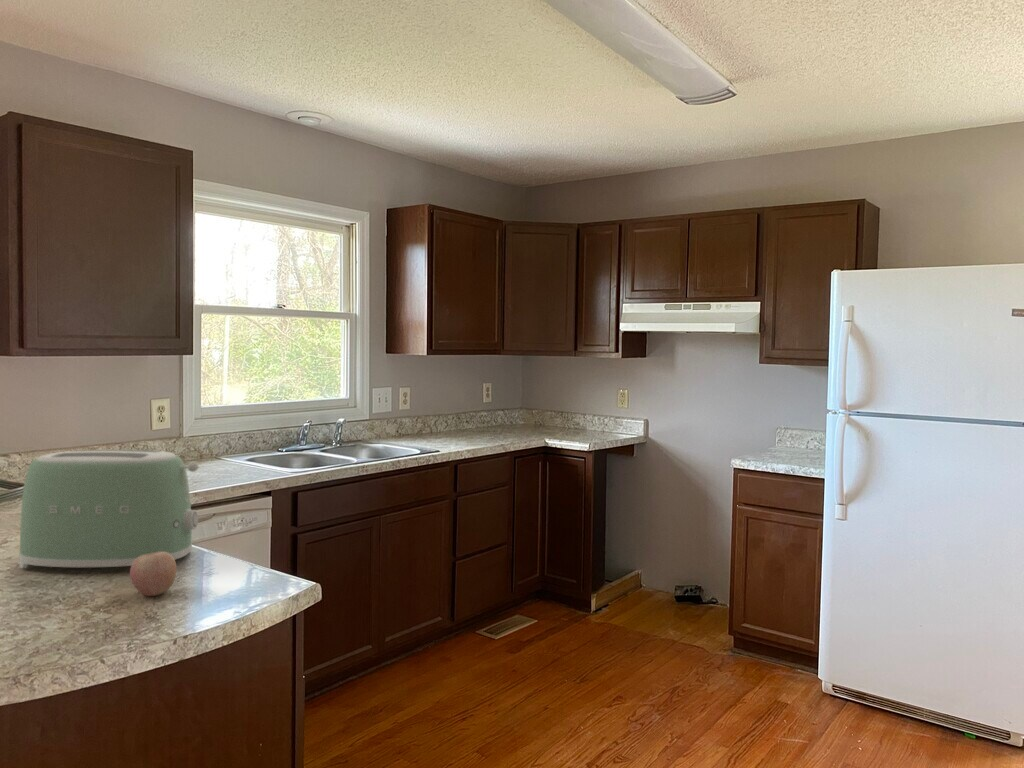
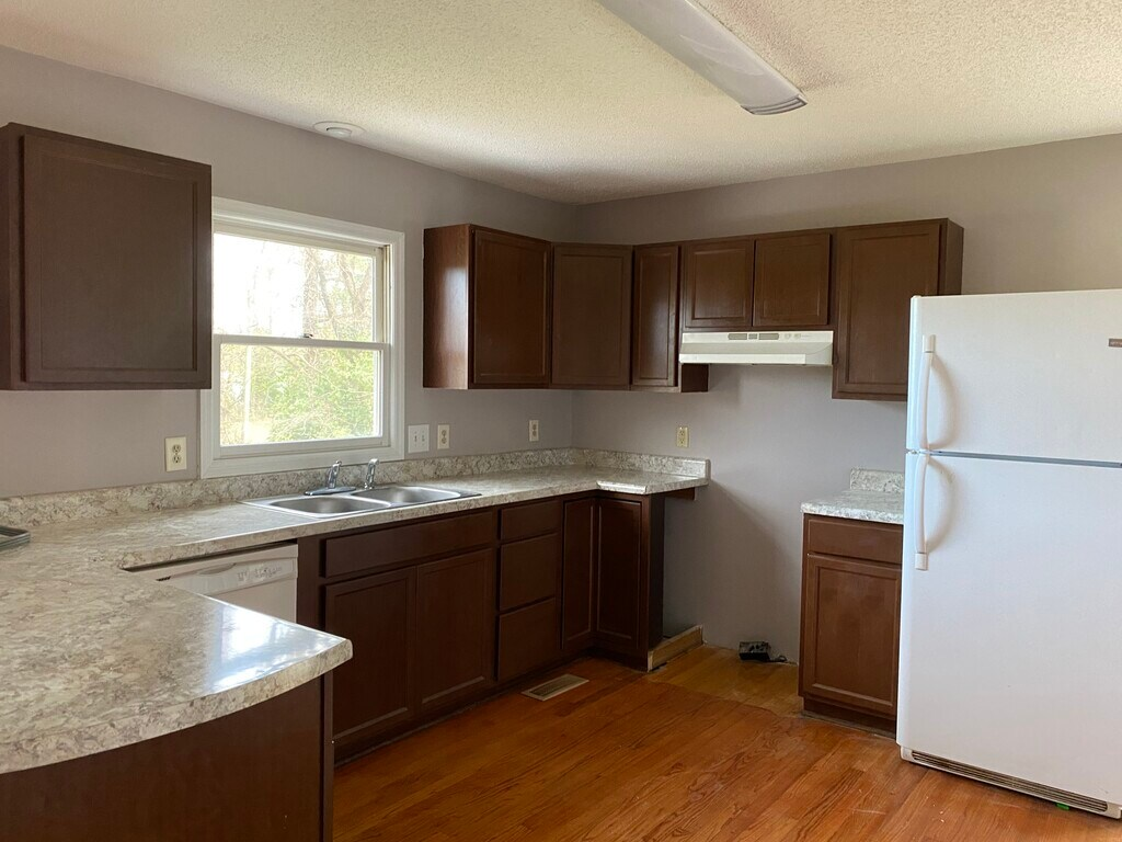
- apple [129,552,178,597]
- toaster [18,449,199,569]
